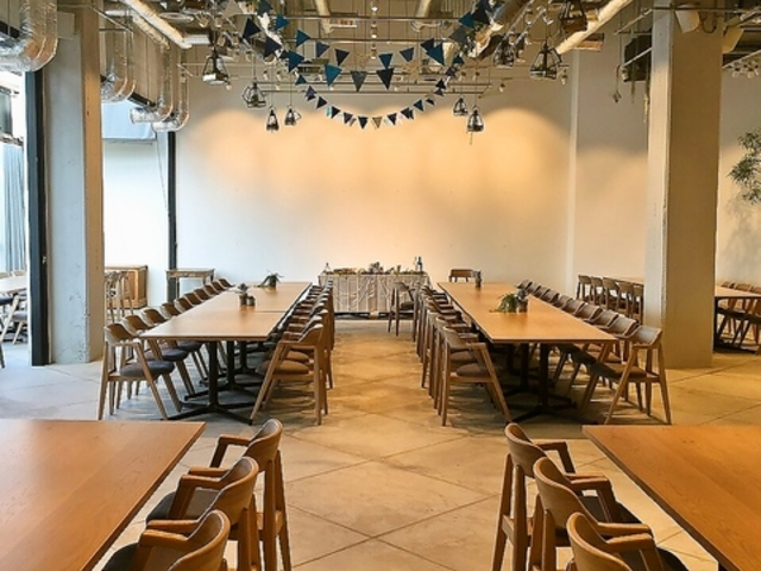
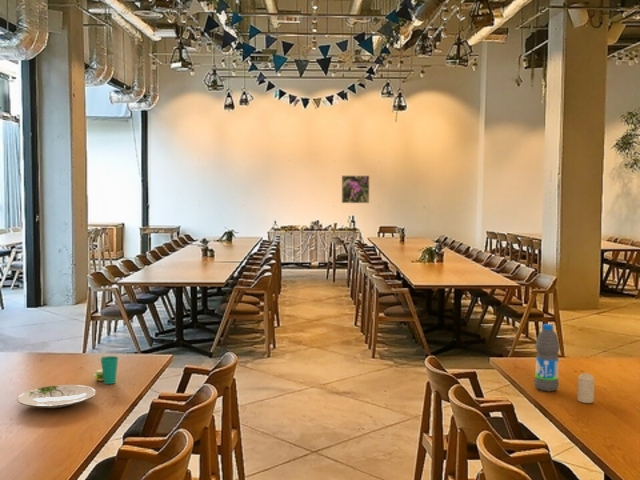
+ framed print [341,175,370,204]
+ water bottle [534,323,561,392]
+ plate [16,384,97,410]
+ cup [94,355,119,385]
+ candle [576,372,595,404]
